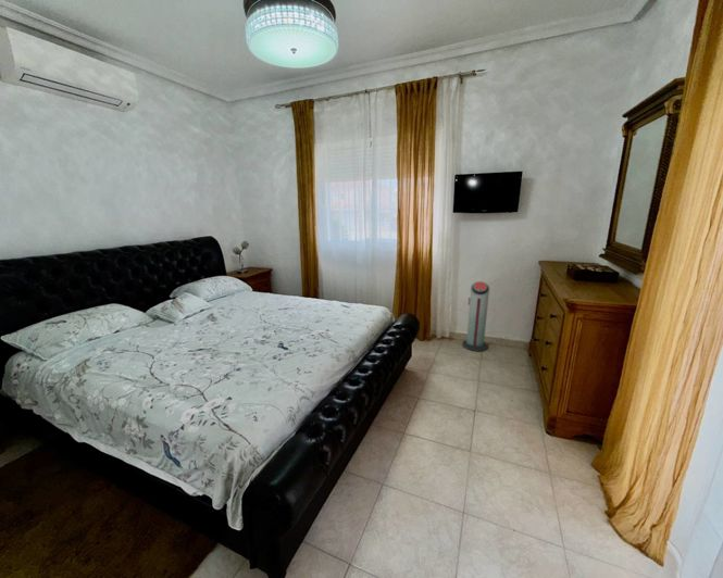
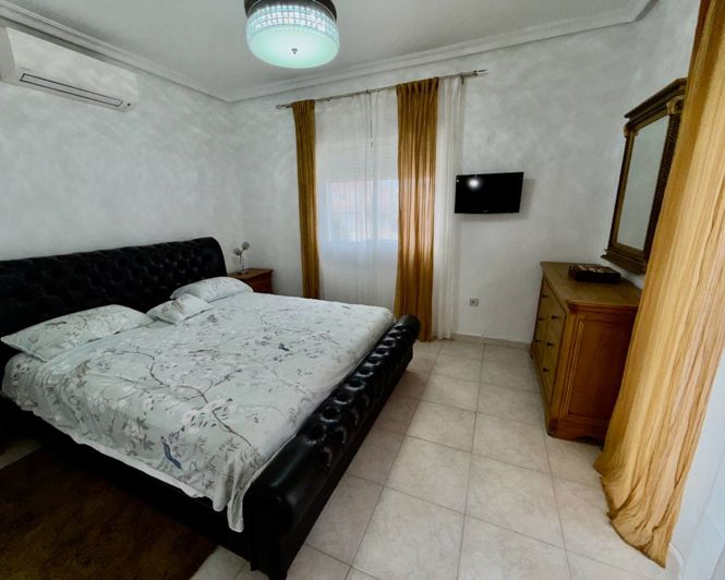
- air purifier [461,280,490,352]
